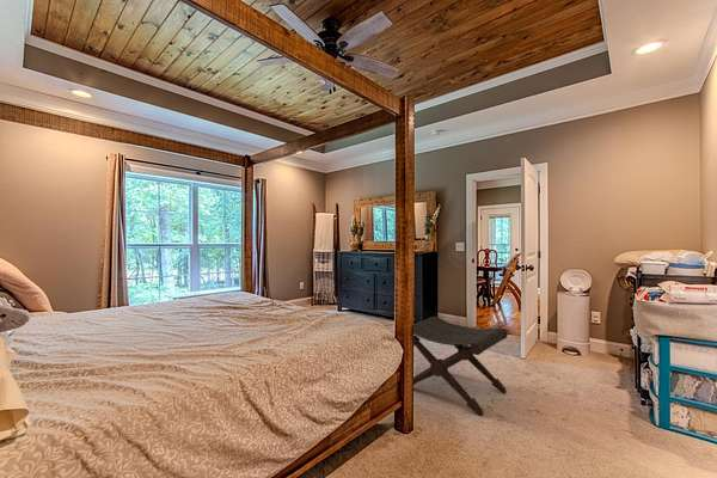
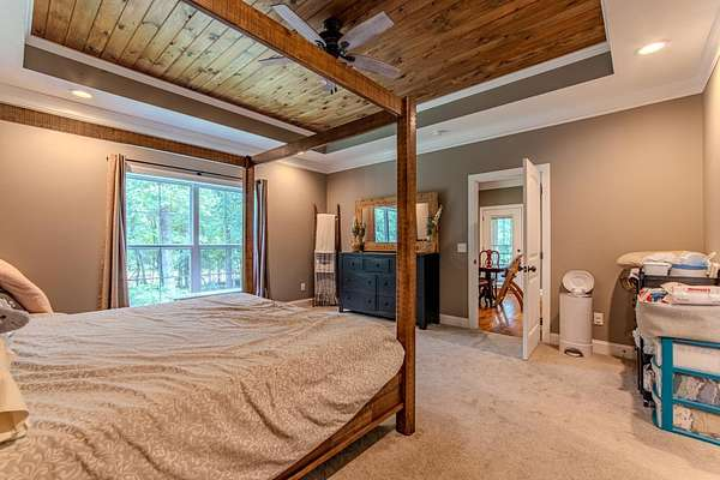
- footstool [412,315,509,417]
